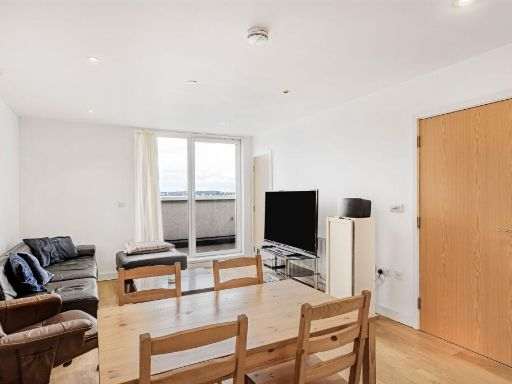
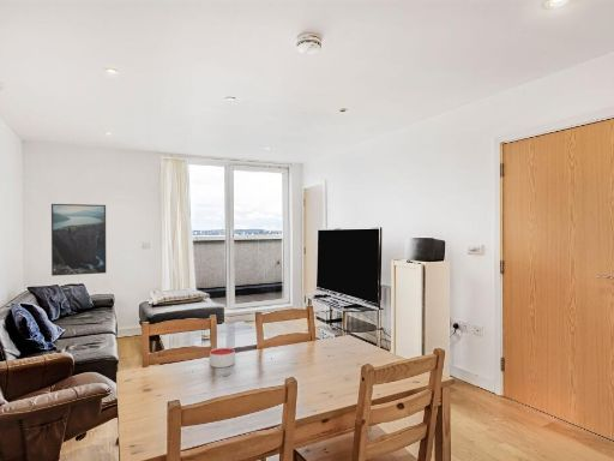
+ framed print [50,203,107,277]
+ candle [209,346,236,369]
